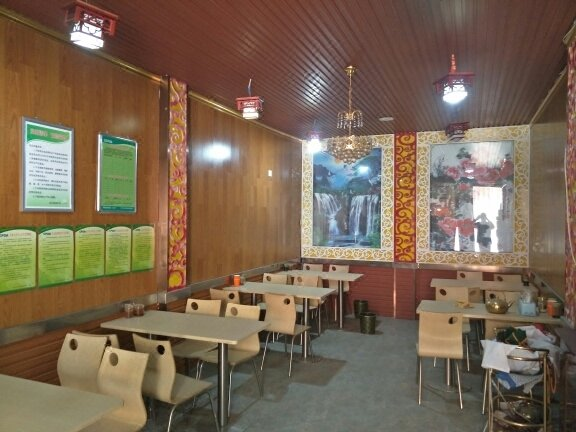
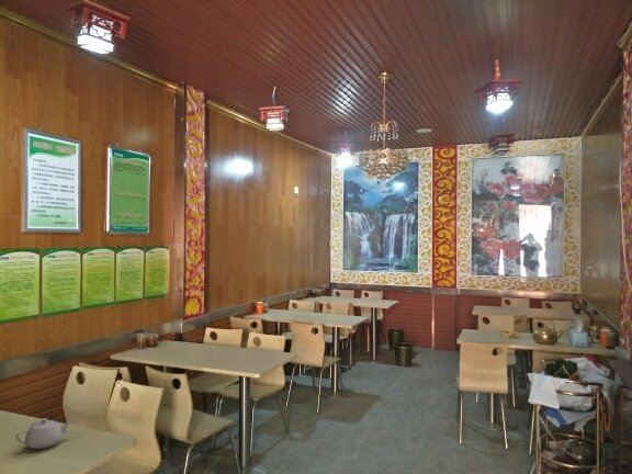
+ teapot [14,416,75,450]
